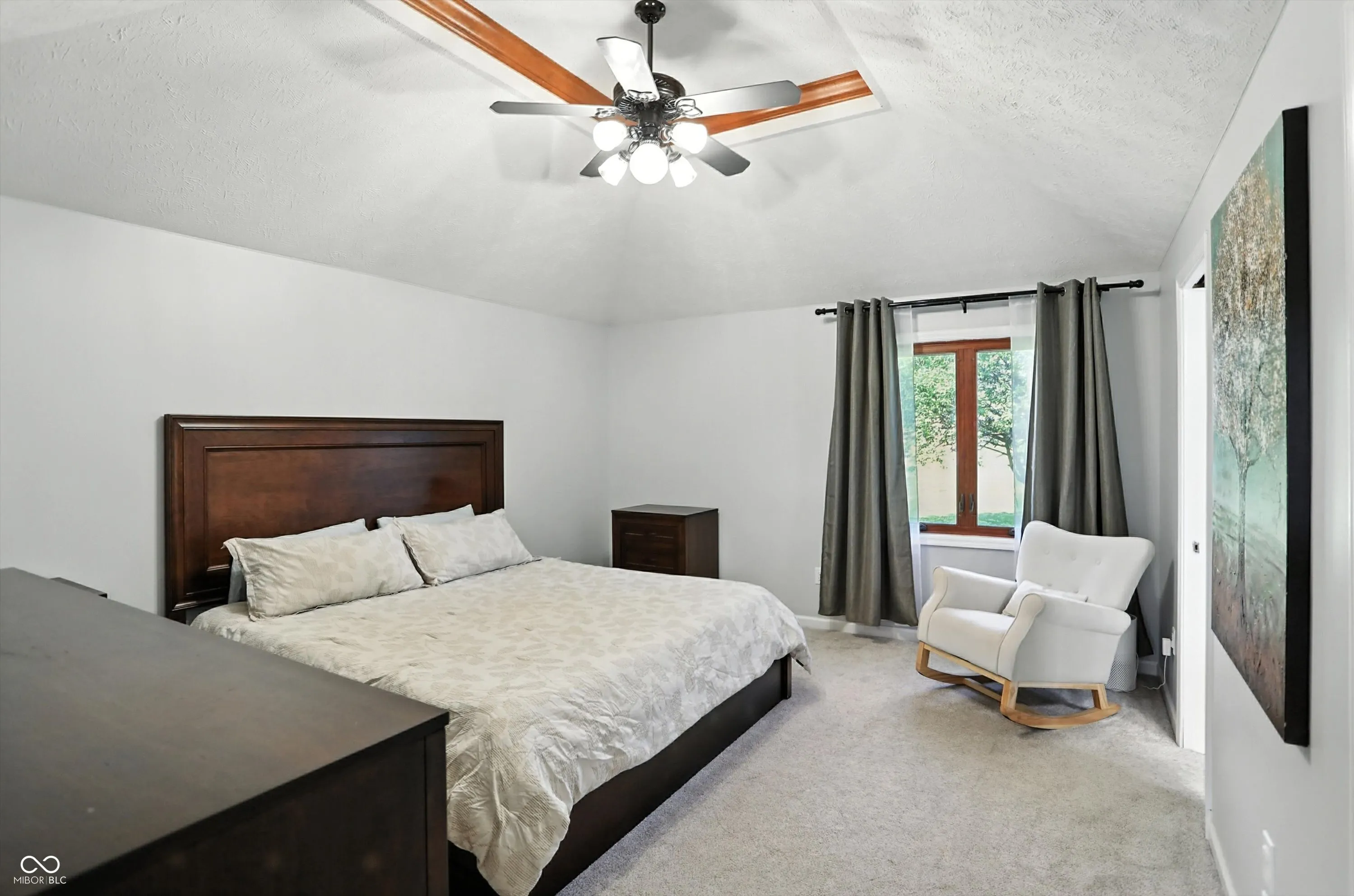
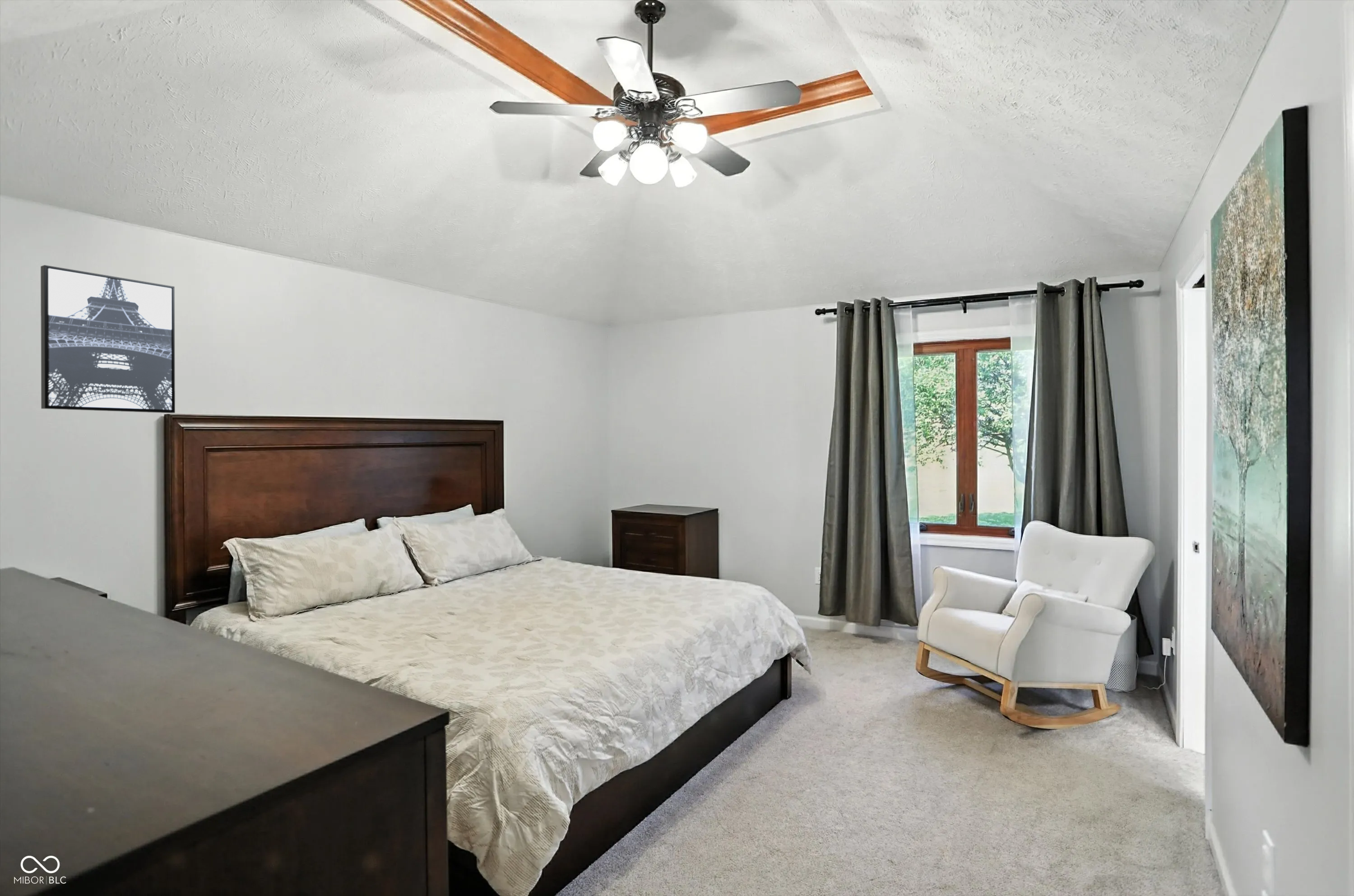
+ wall art [40,265,176,413]
